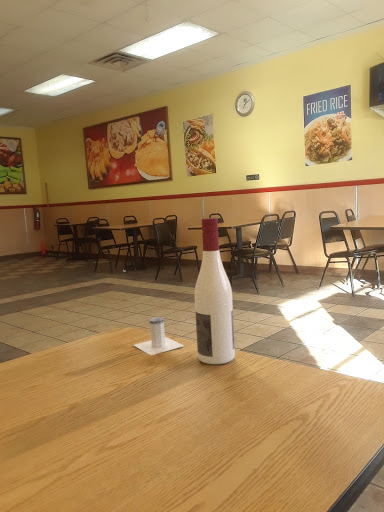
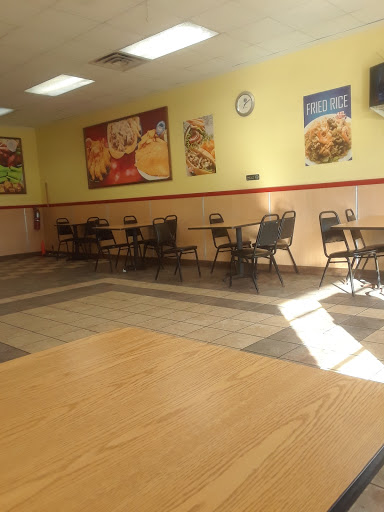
- alcohol [193,217,236,365]
- salt shaker [133,316,185,356]
